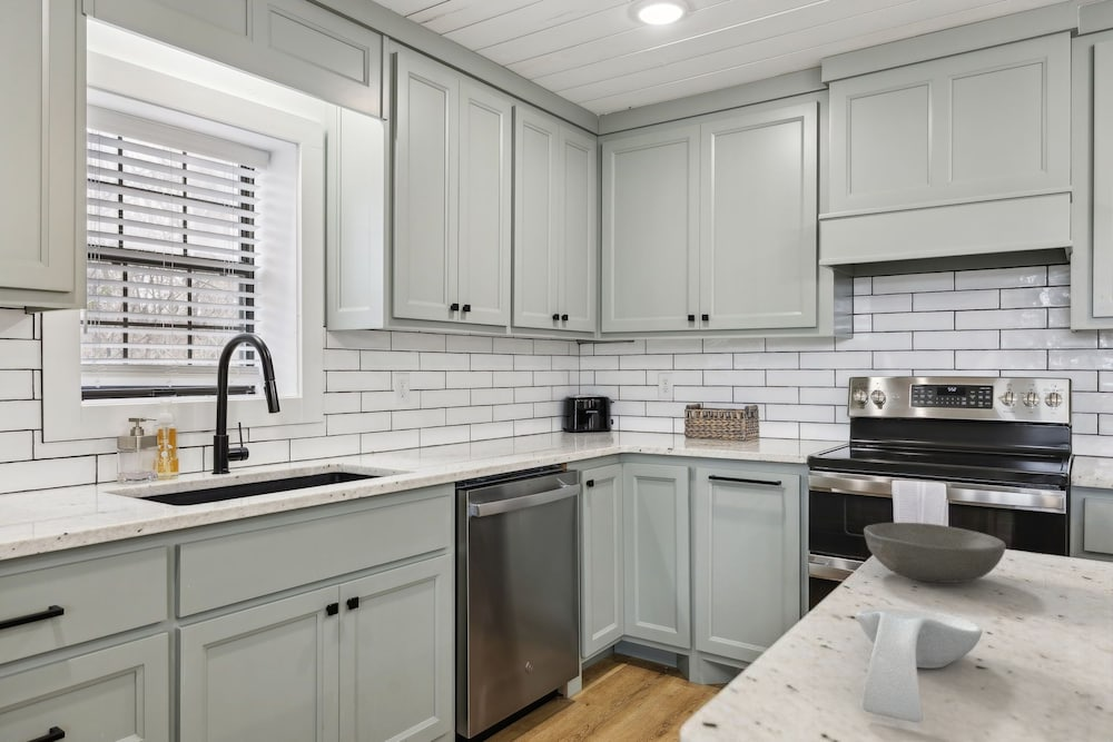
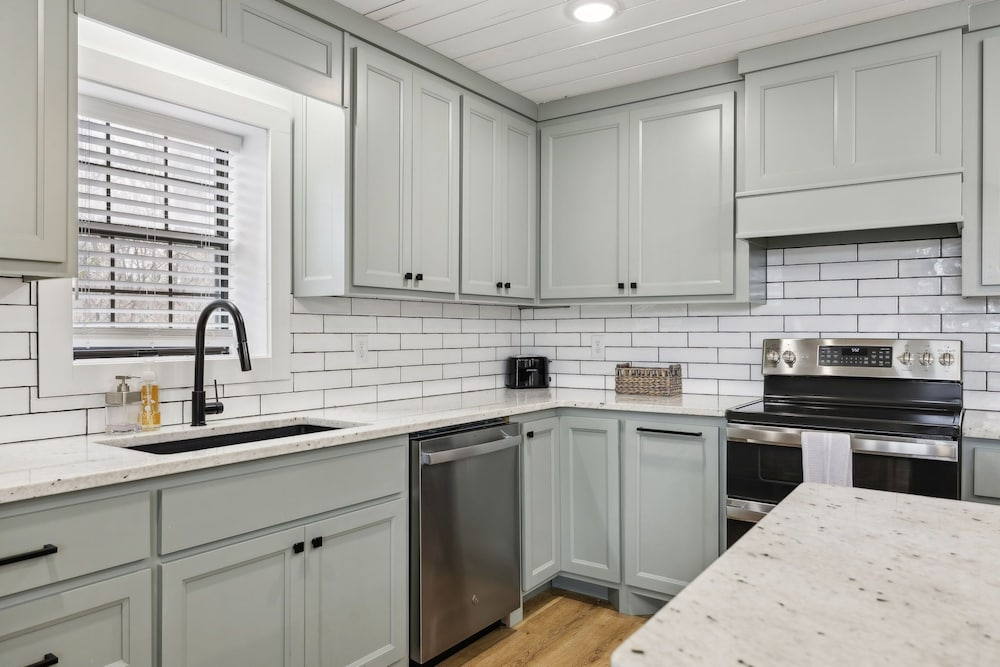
- spoon rest [856,607,983,723]
- soup bowl [863,522,1007,584]
